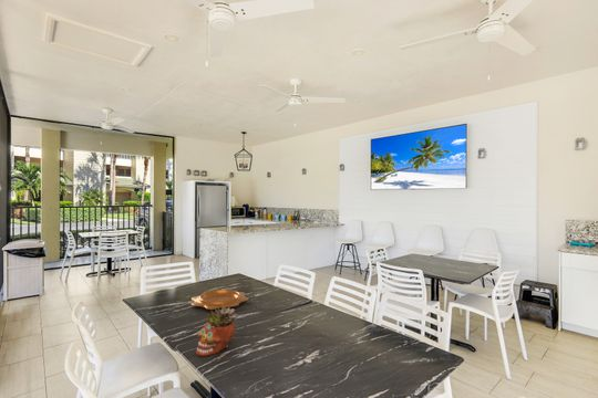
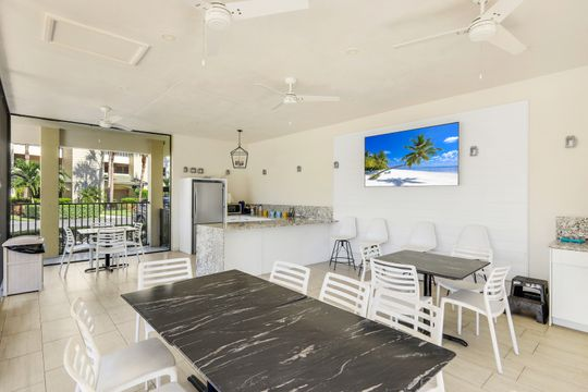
- succulent planter [195,305,238,357]
- decorative bowl [190,289,250,311]
